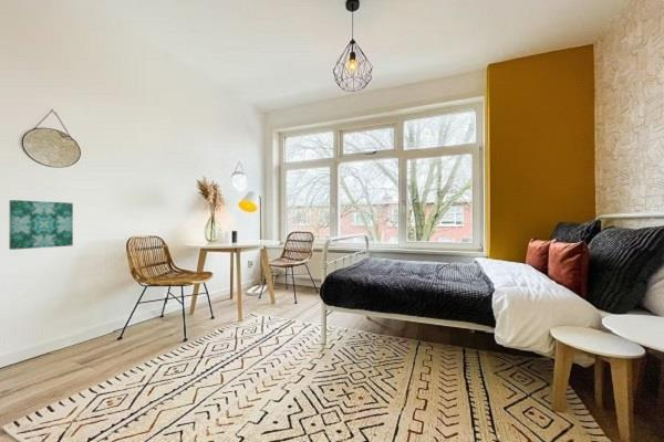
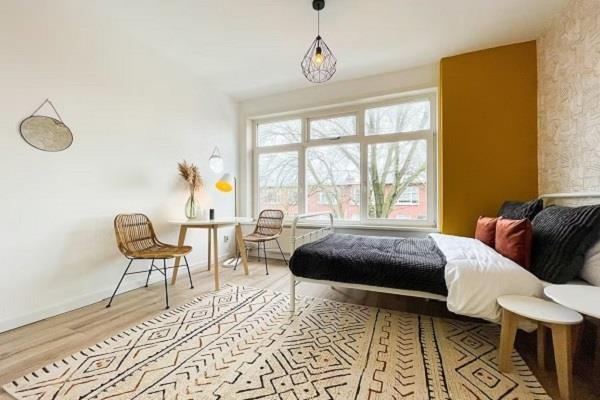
- wall art [8,199,74,251]
